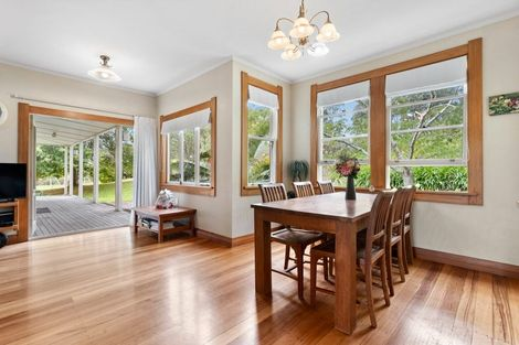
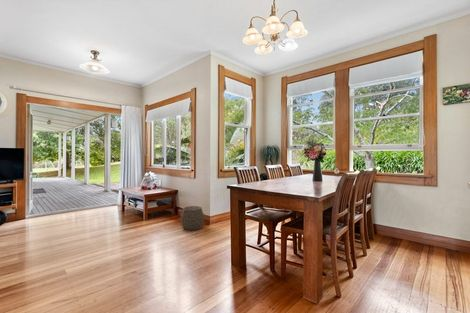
+ woven basket [180,205,205,231]
